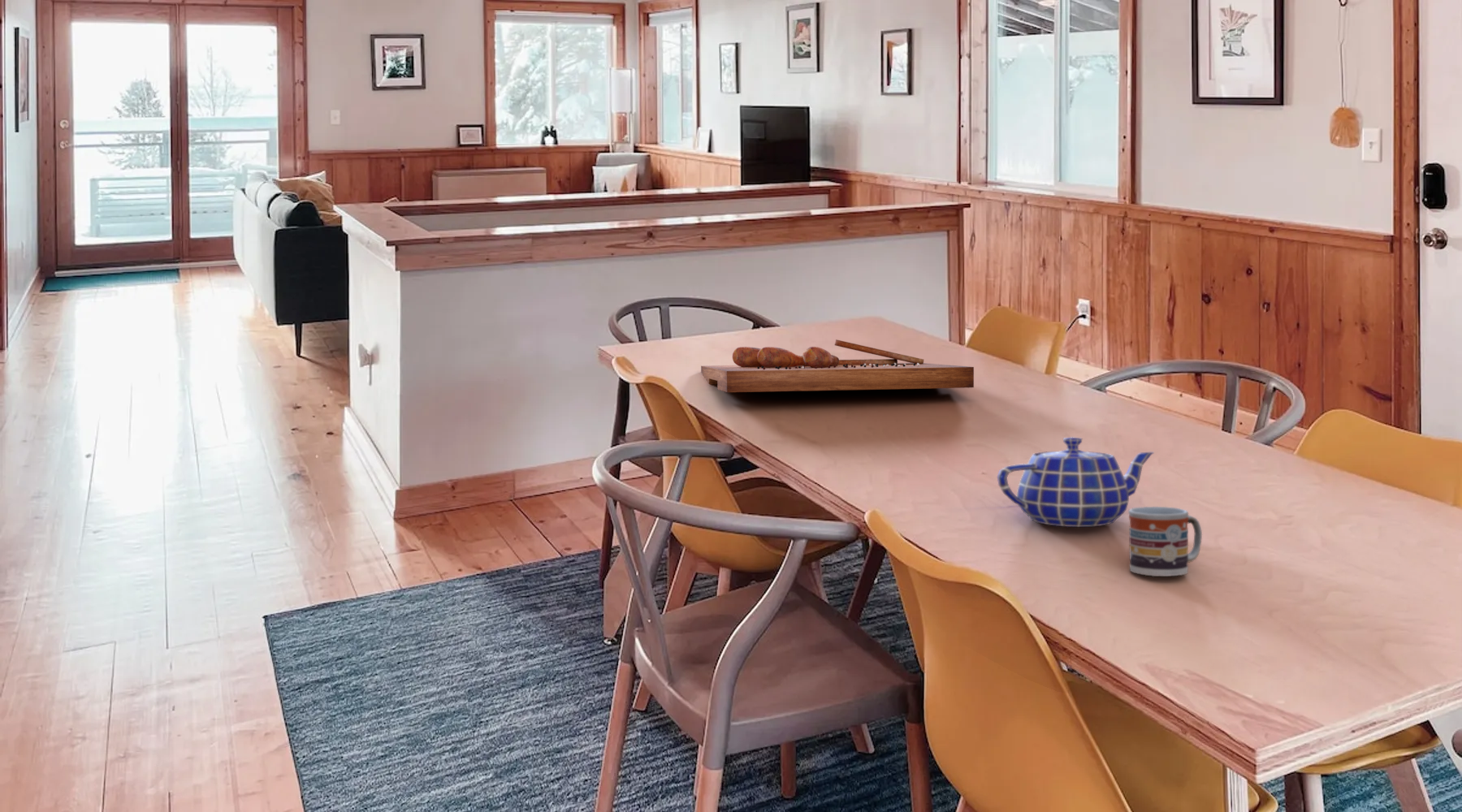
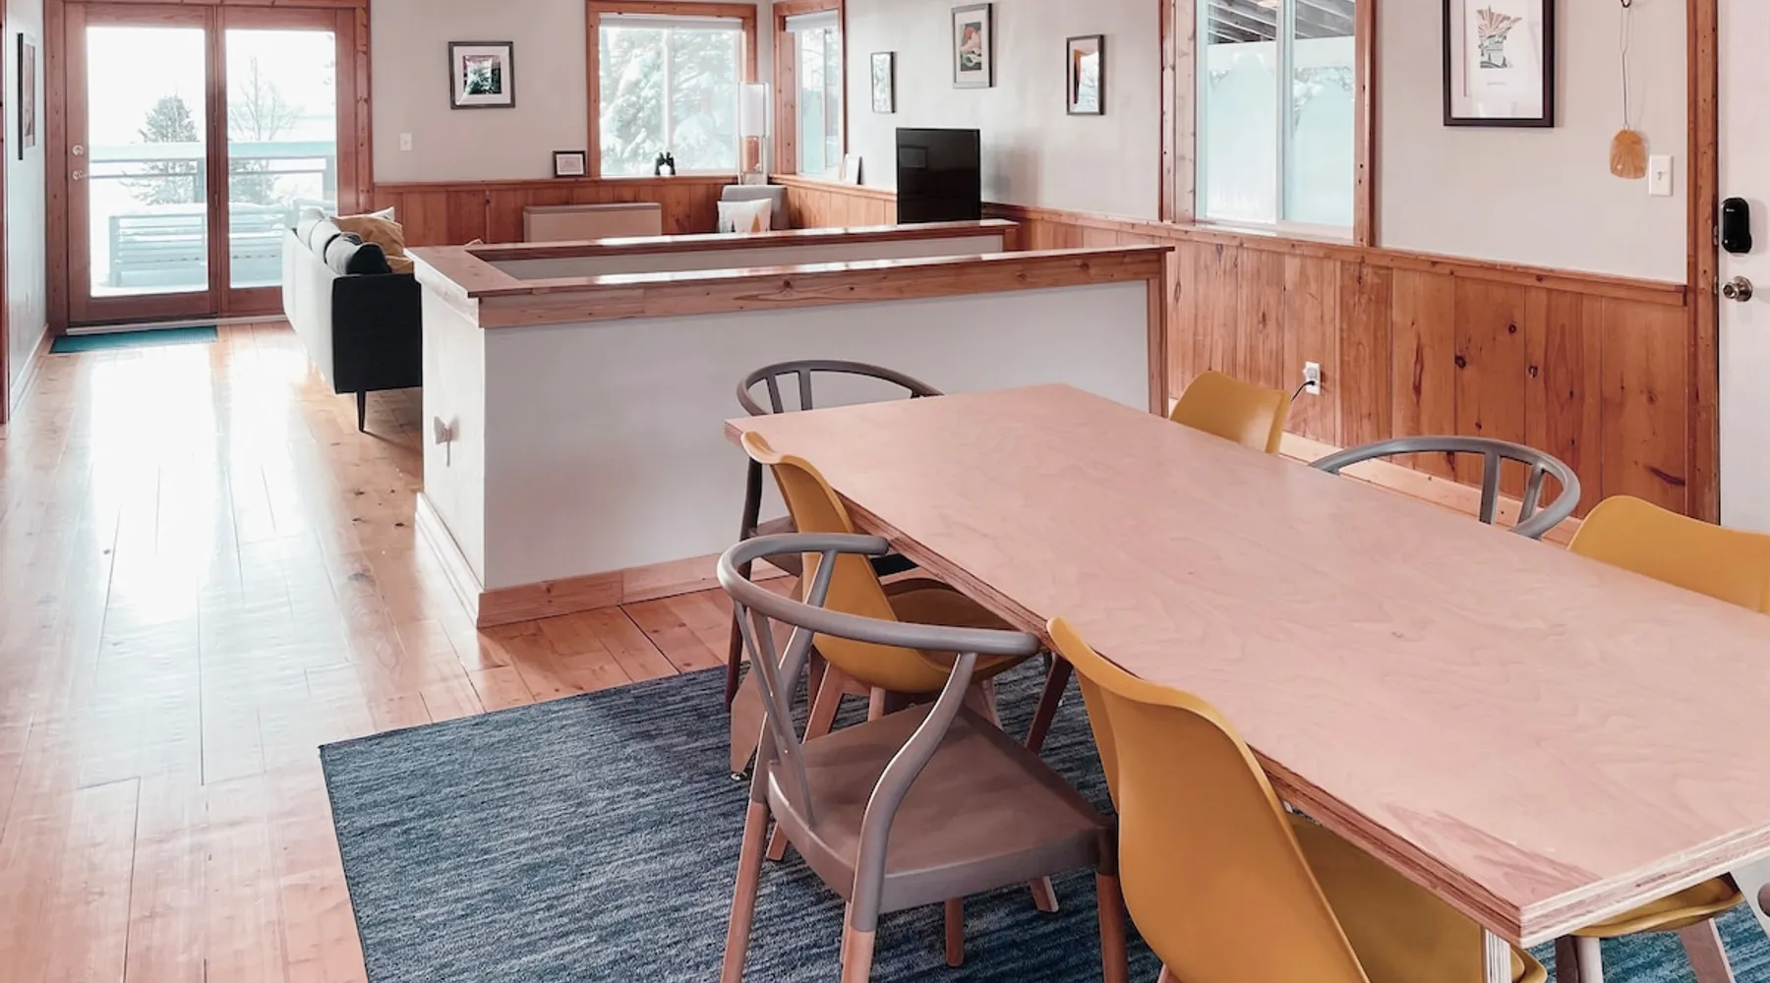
- cup [1127,506,1203,577]
- teapot [997,436,1155,528]
- cutting board [700,339,975,393]
